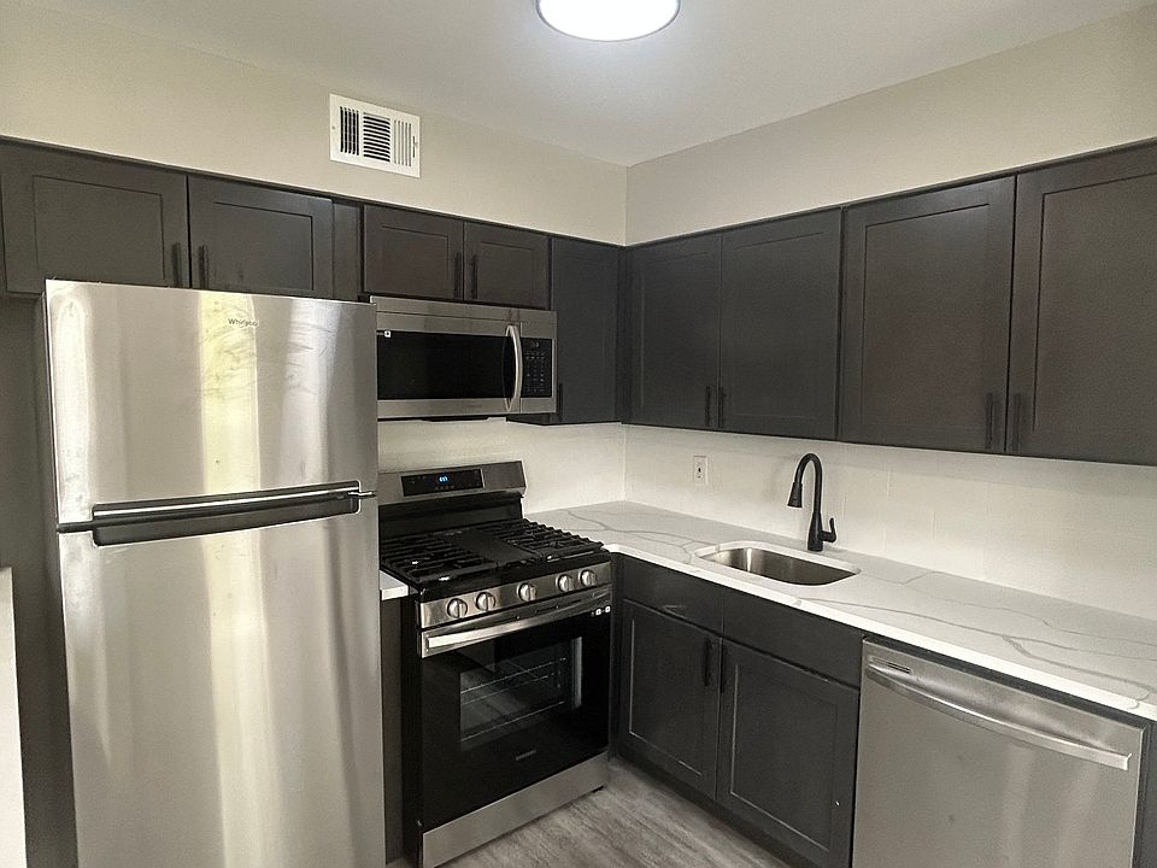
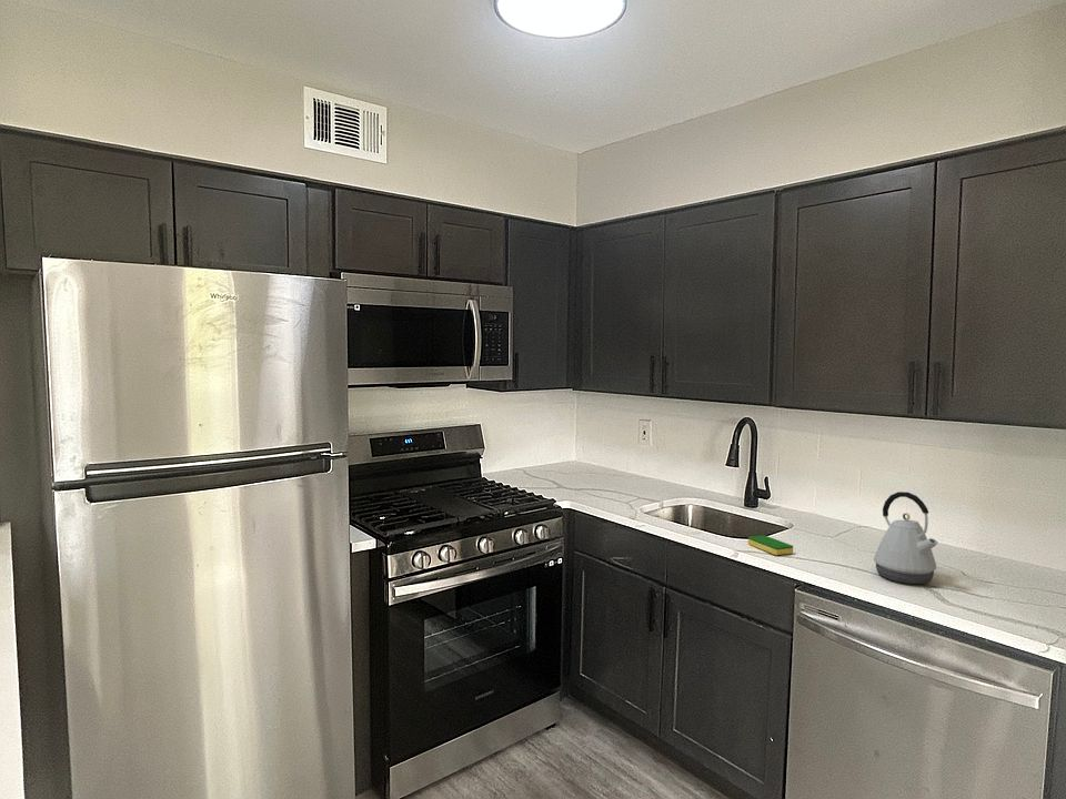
+ kettle [873,490,939,585]
+ dish sponge [747,534,794,556]
